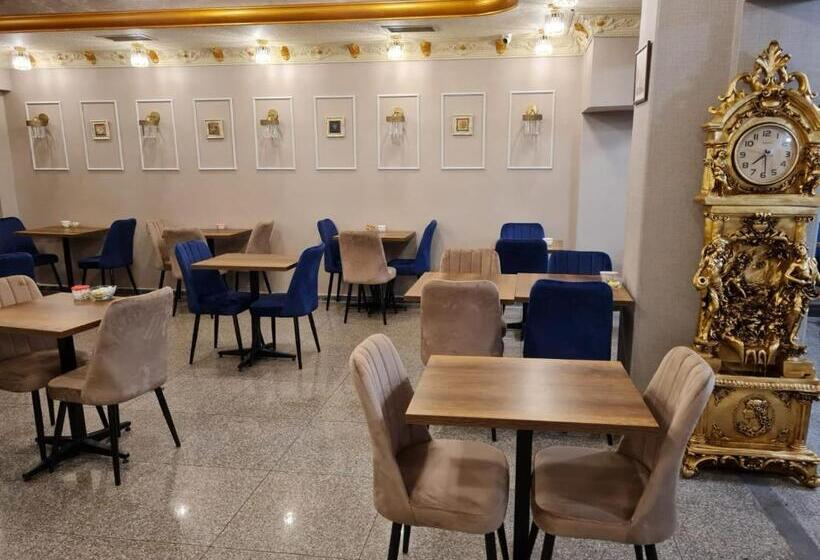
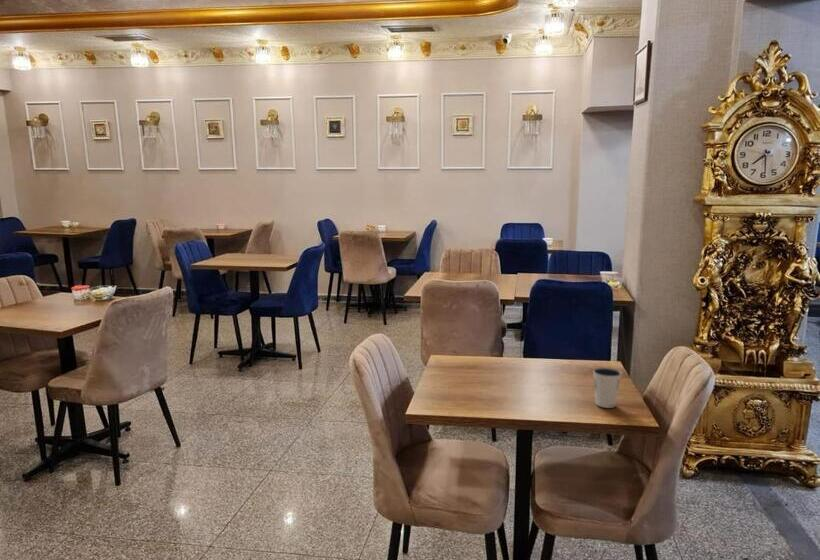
+ dixie cup [592,366,623,409]
